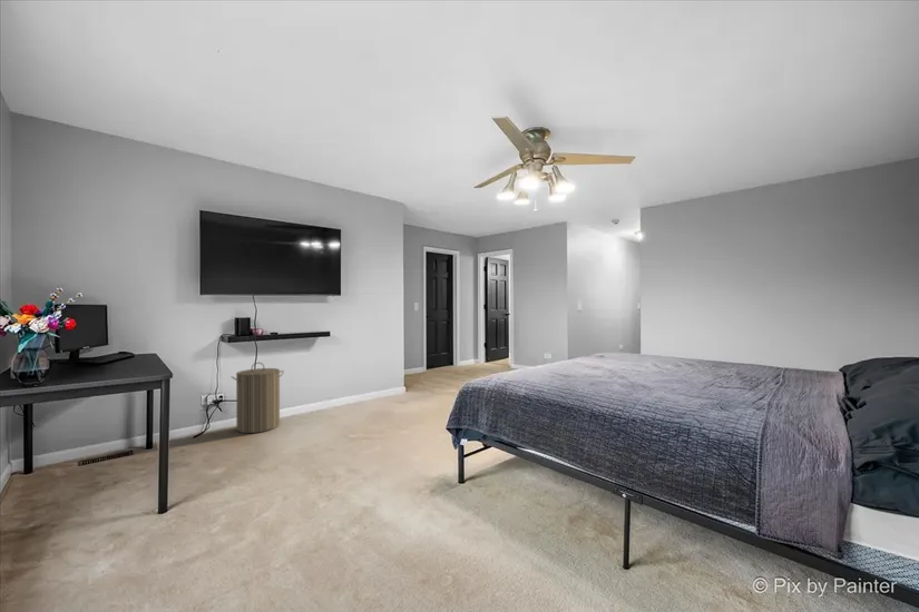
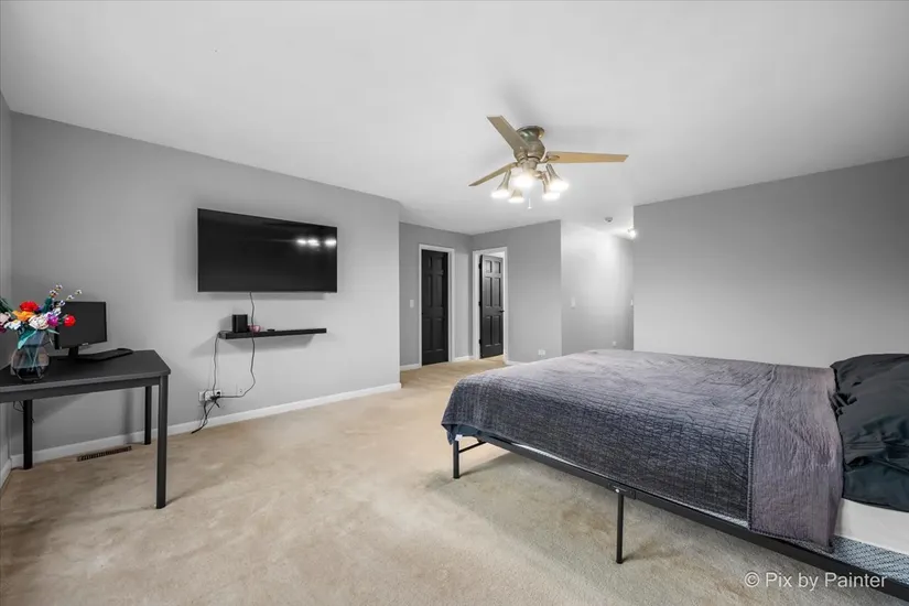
- laundry hamper [231,362,285,434]
